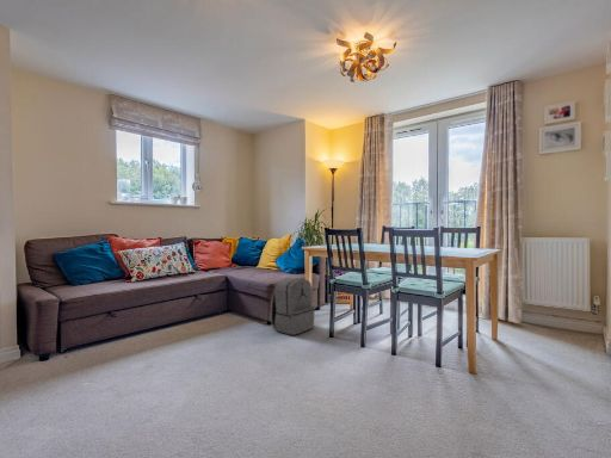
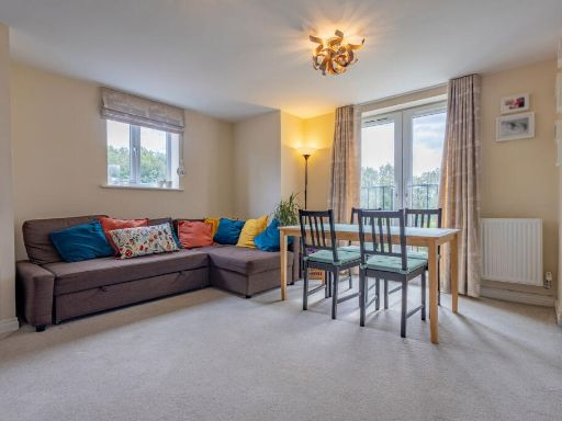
- backpack [270,277,316,336]
